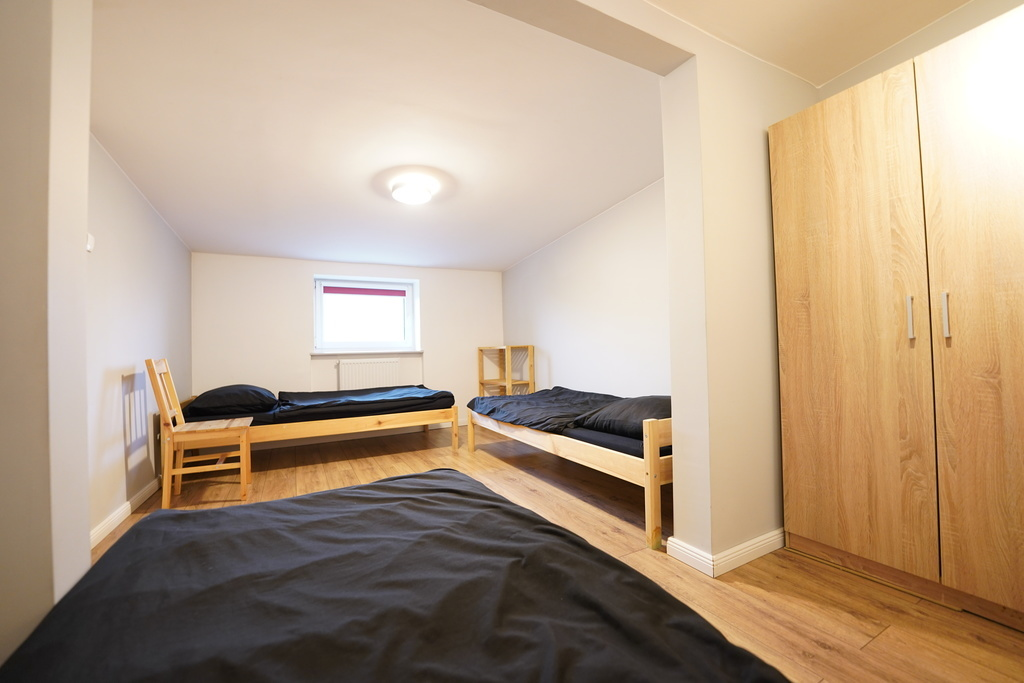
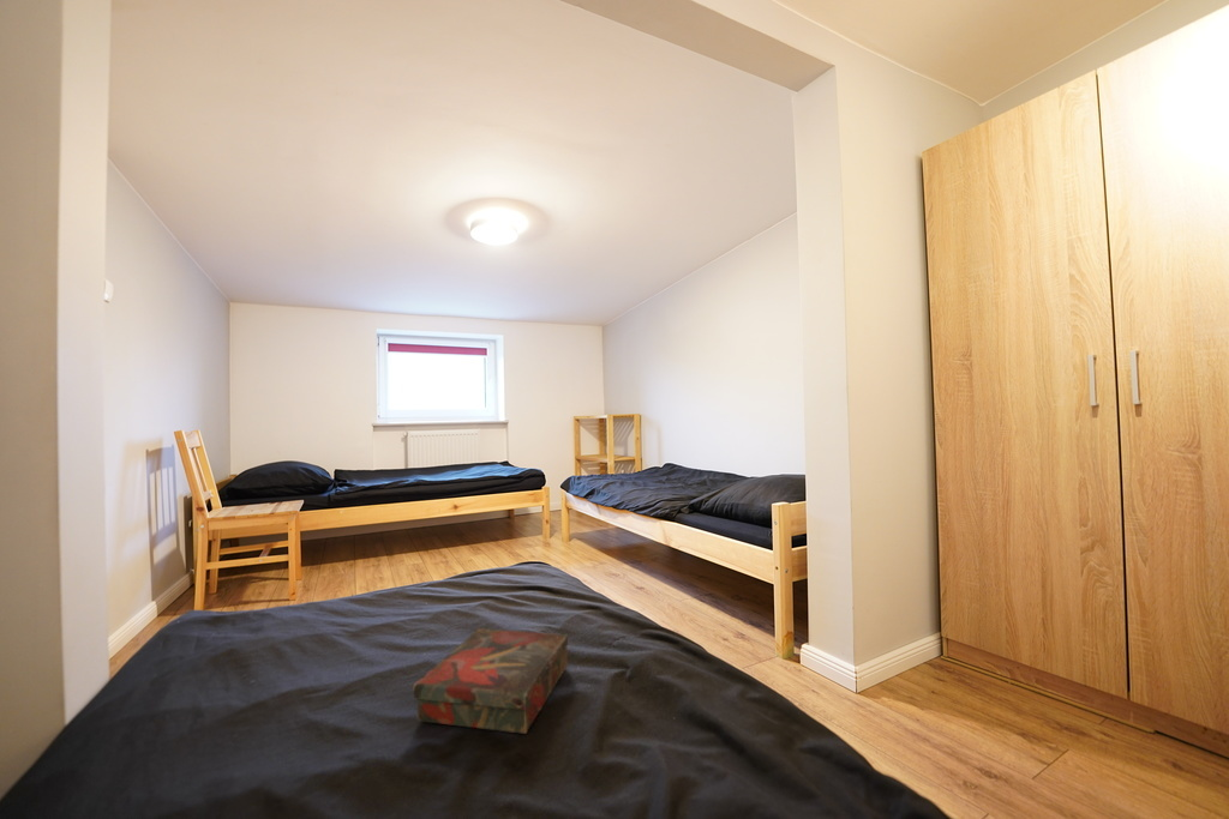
+ book [412,627,569,735]
